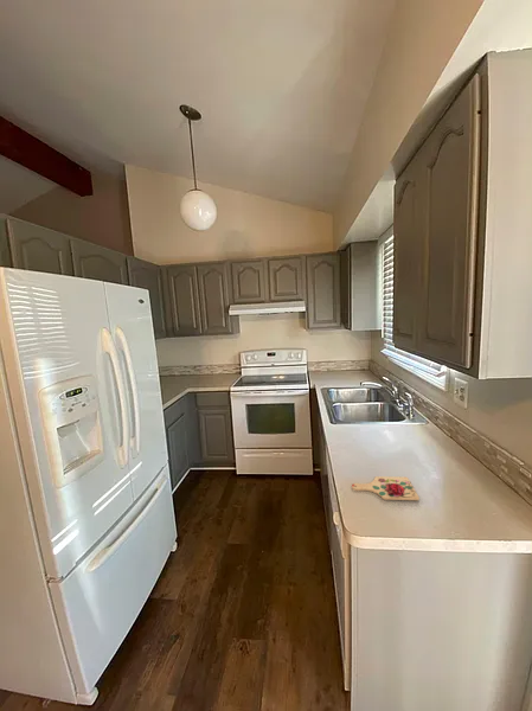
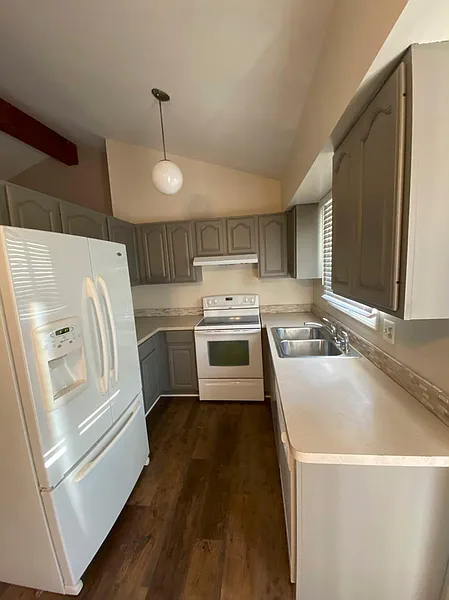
- cutting board [351,475,421,501]
